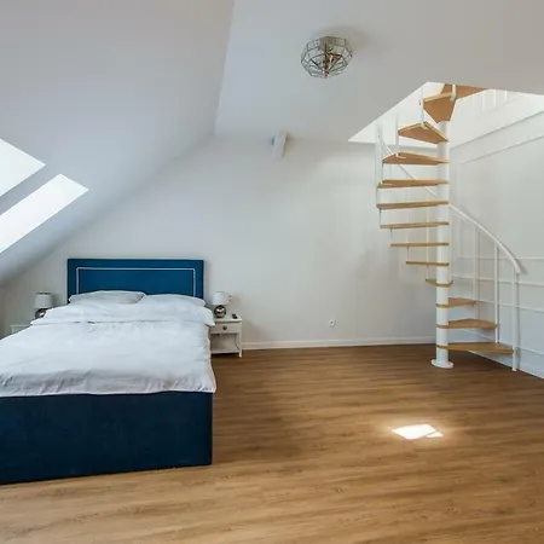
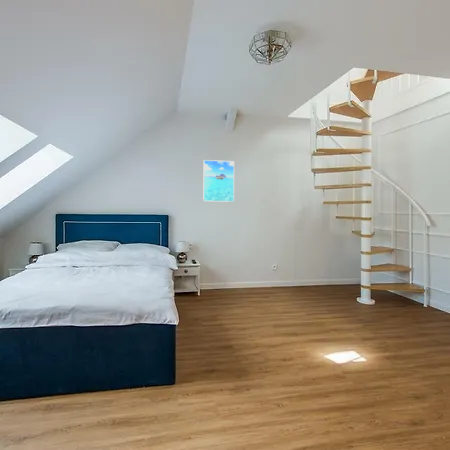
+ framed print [202,159,235,203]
